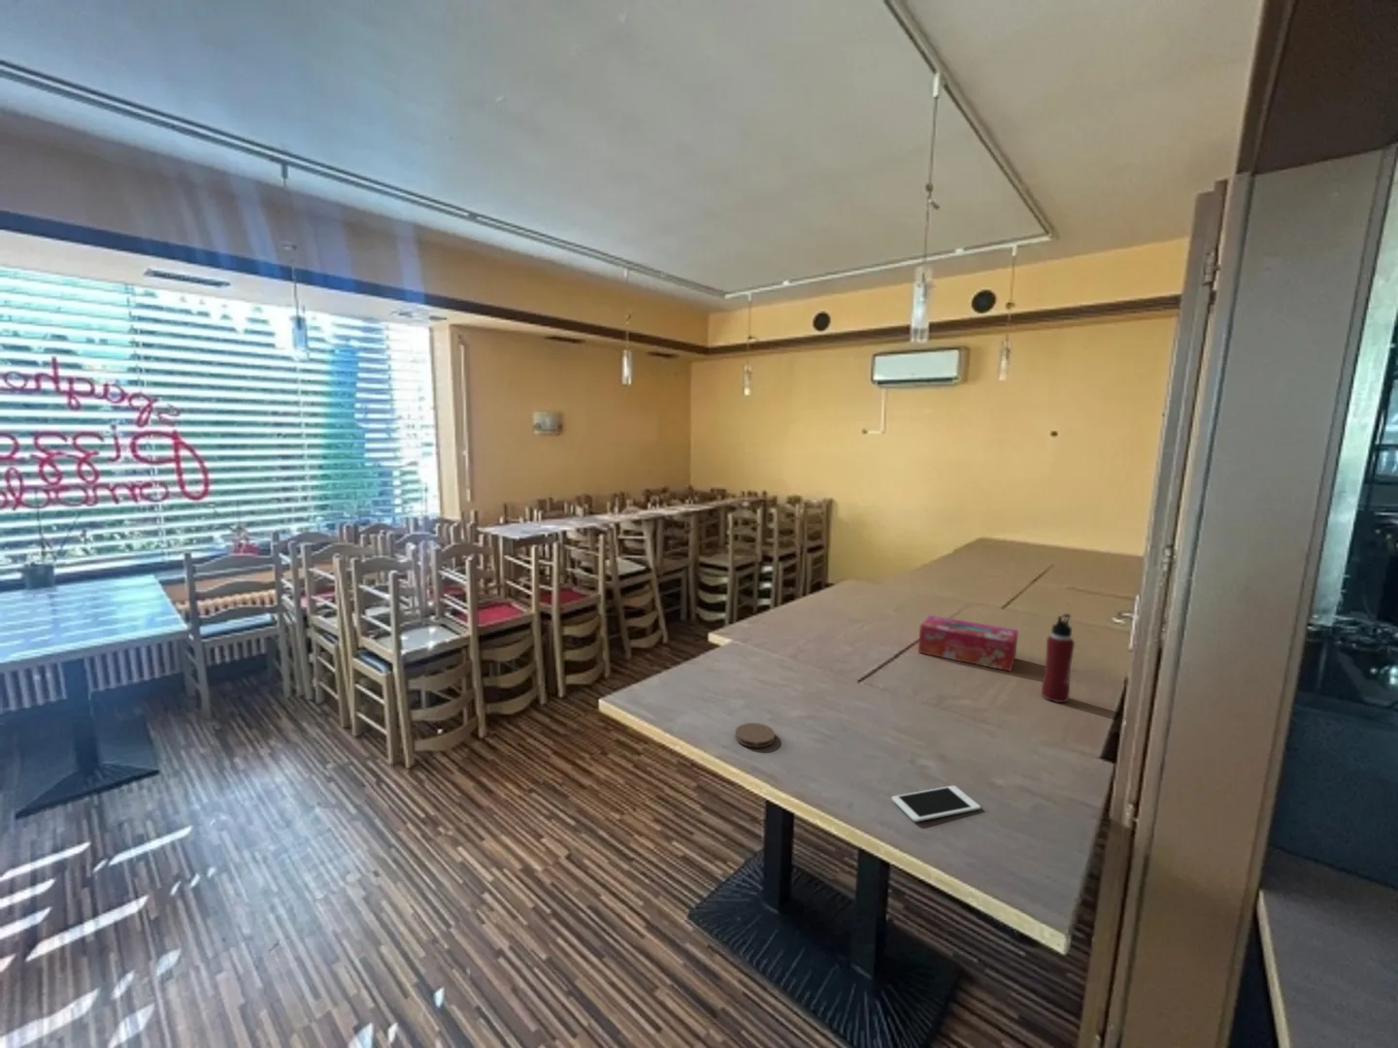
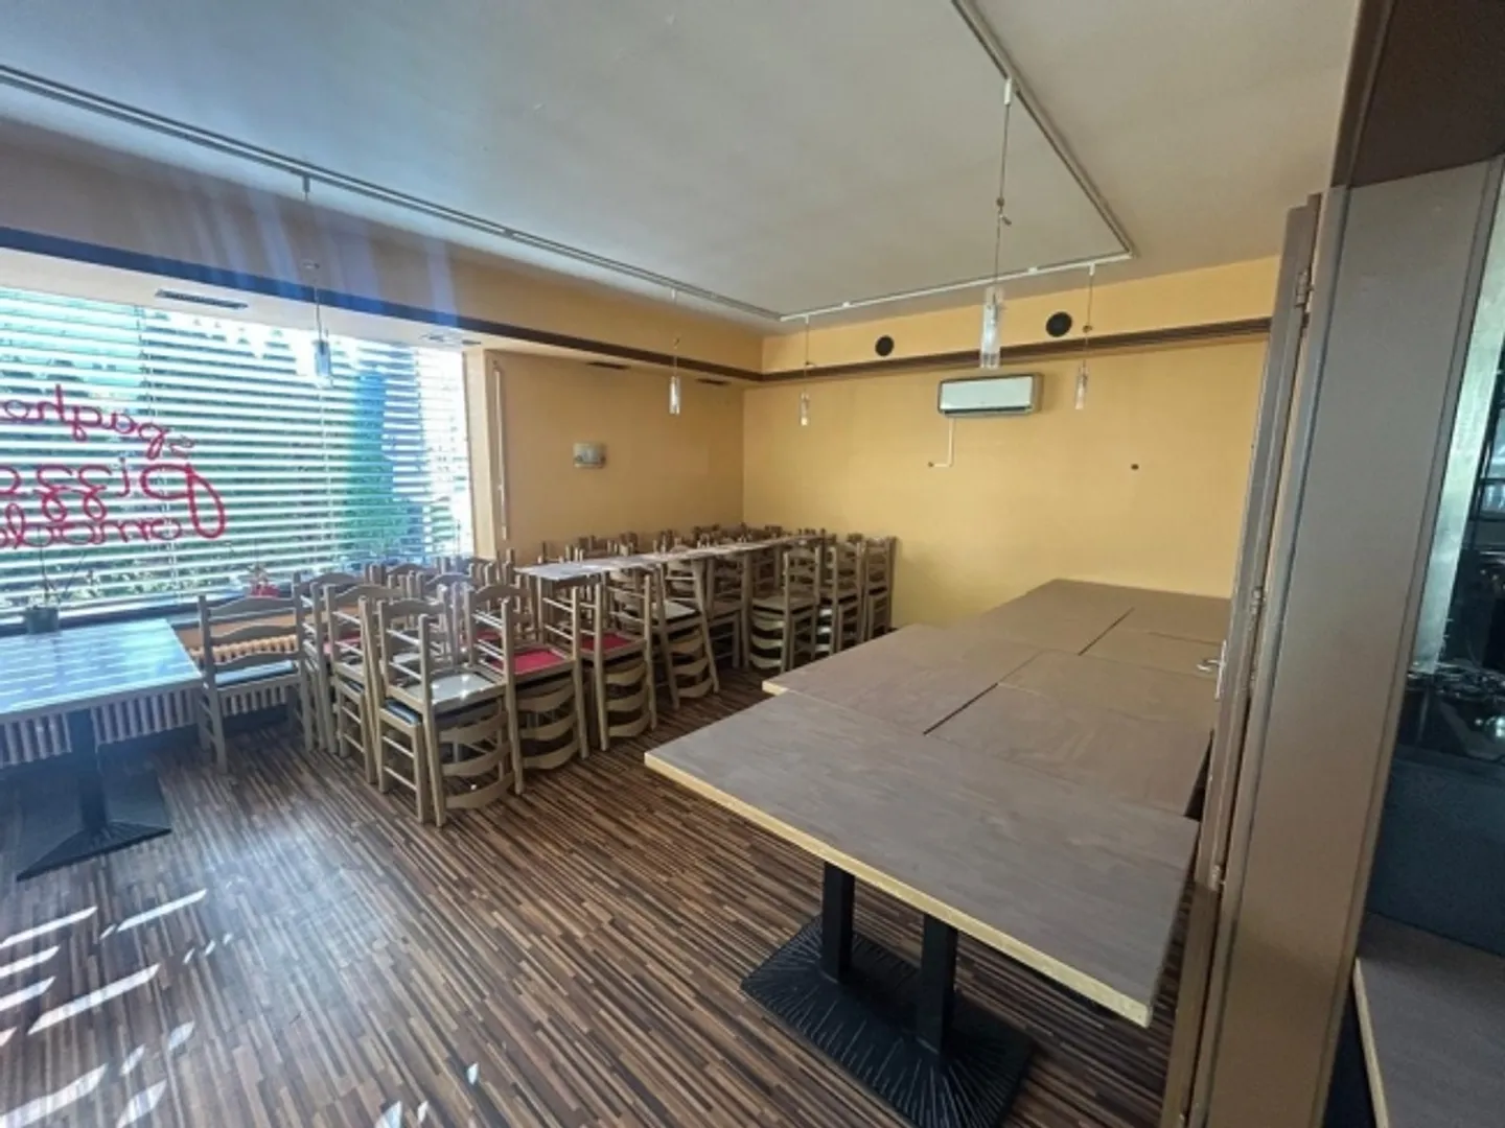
- water bottle [1040,612,1075,703]
- cell phone [892,785,982,822]
- tissue box [917,614,1019,673]
- coaster [734,722,776,750]
